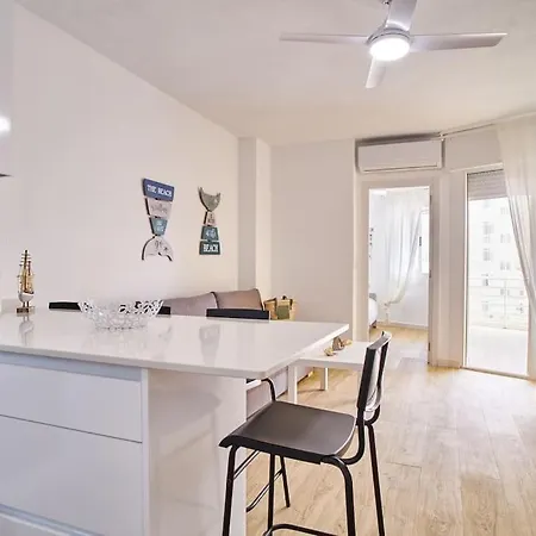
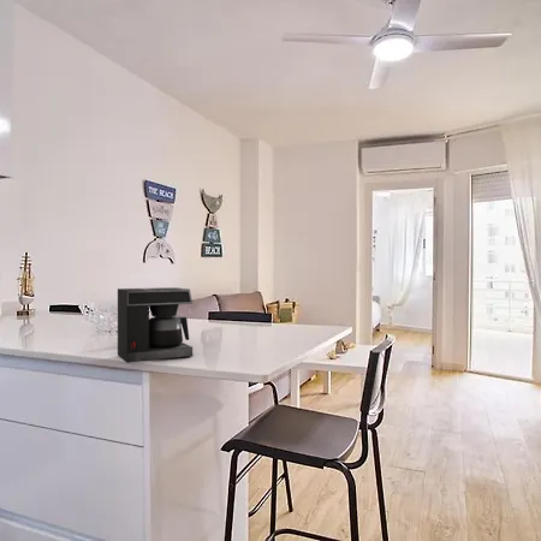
+ coffee maker [117,286,194,364]
